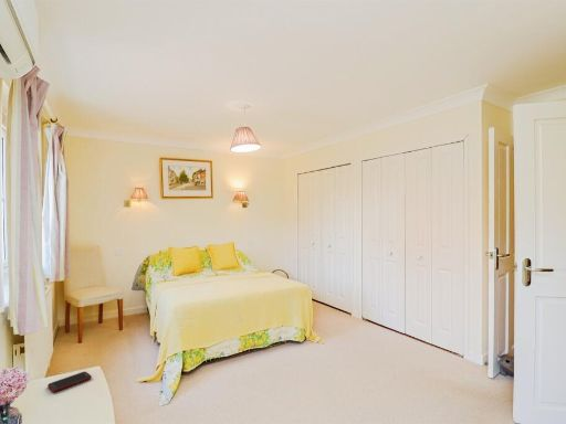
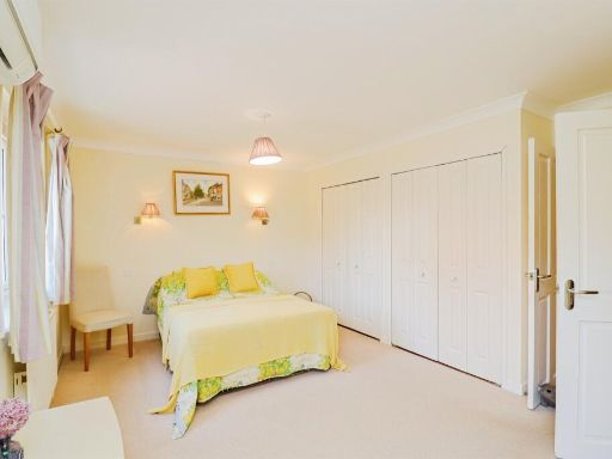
- cell phone [46,371,93,393]
